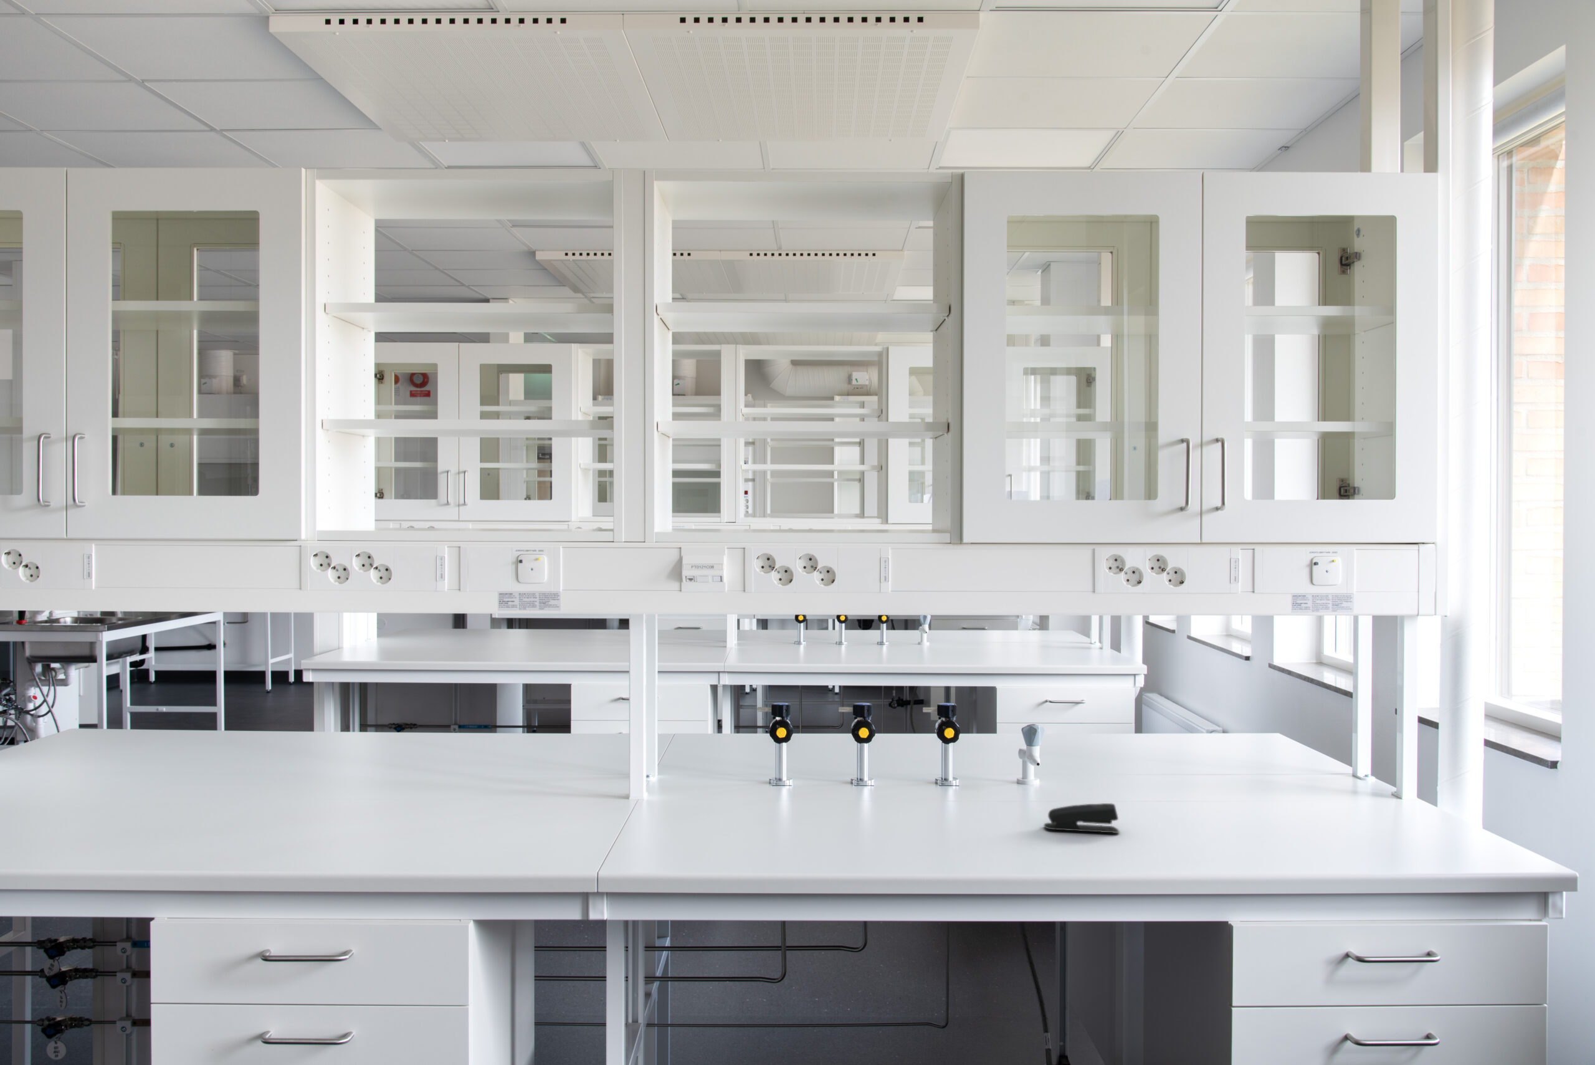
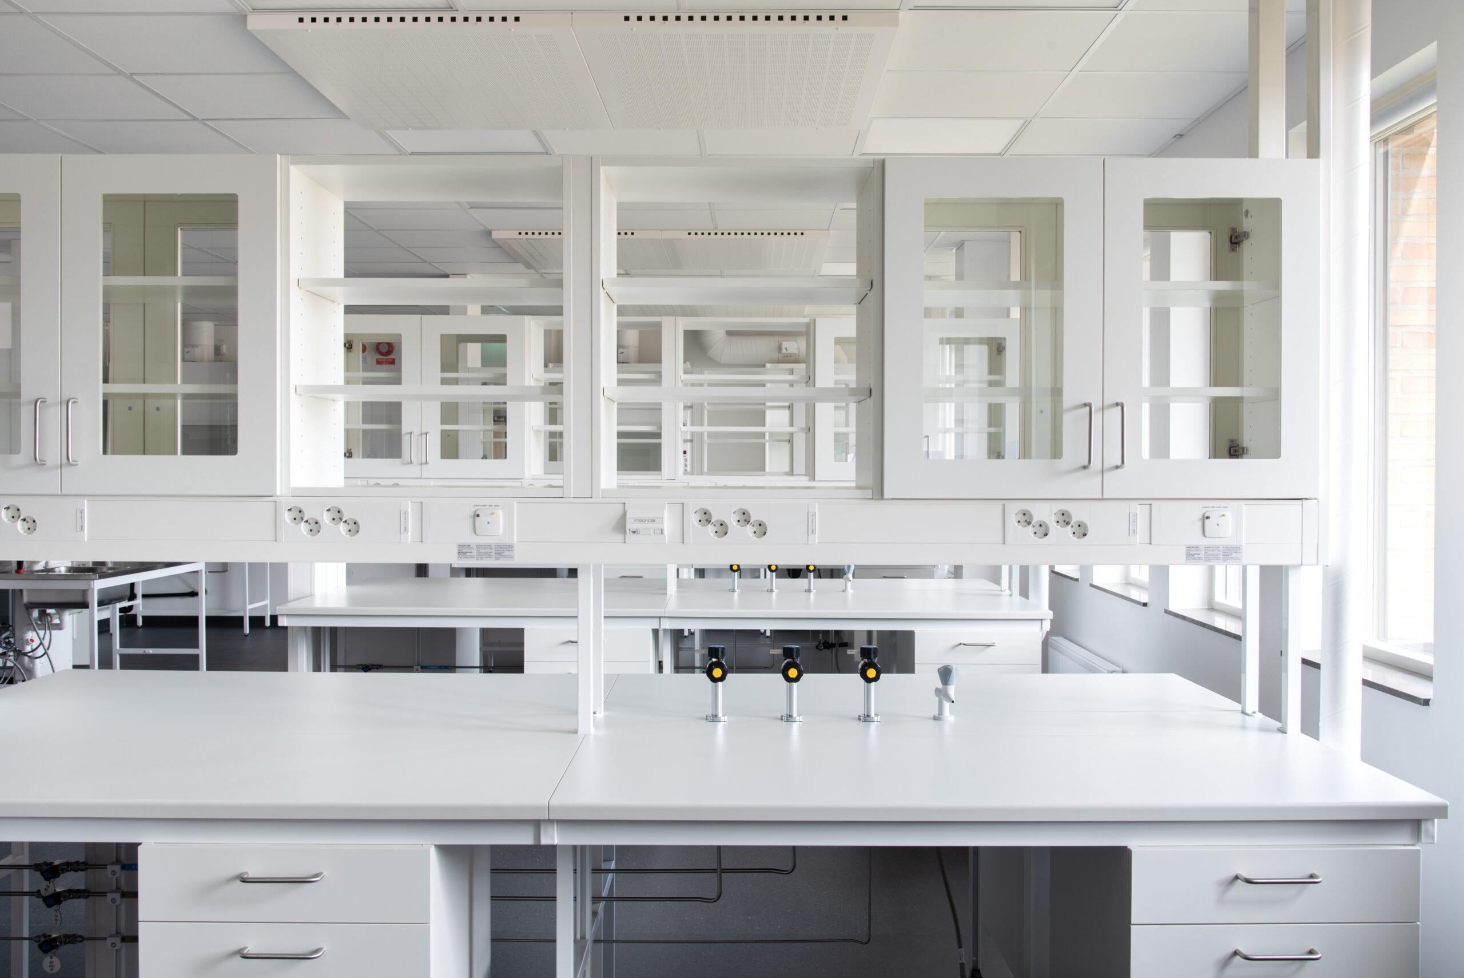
- stapler [1044,802,1121,833]
